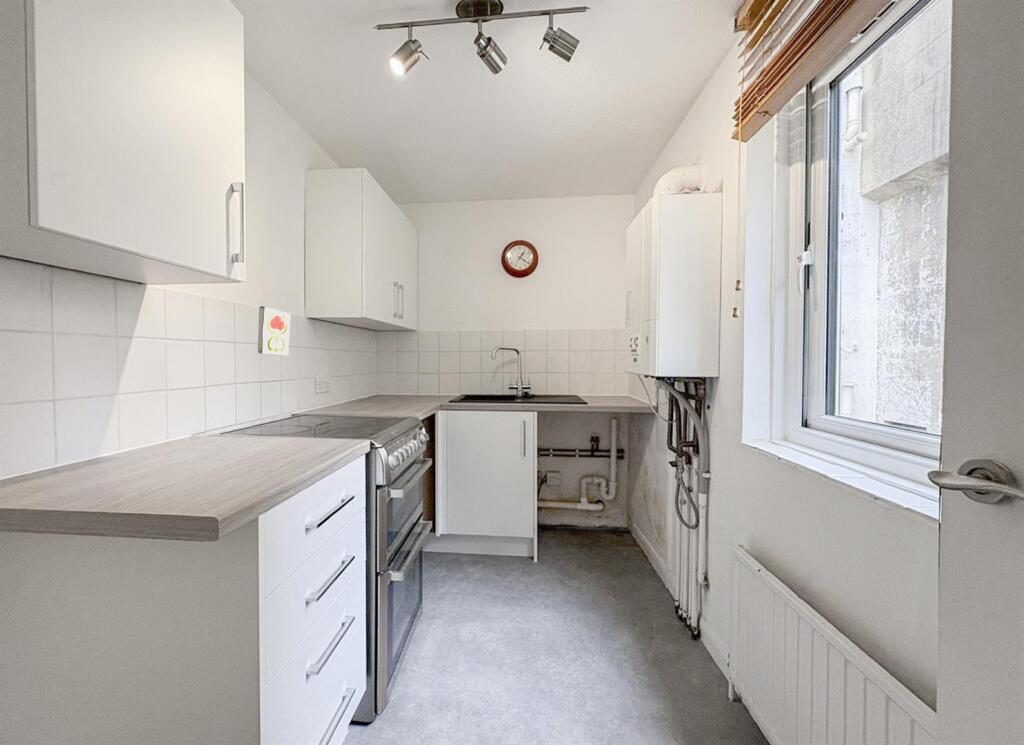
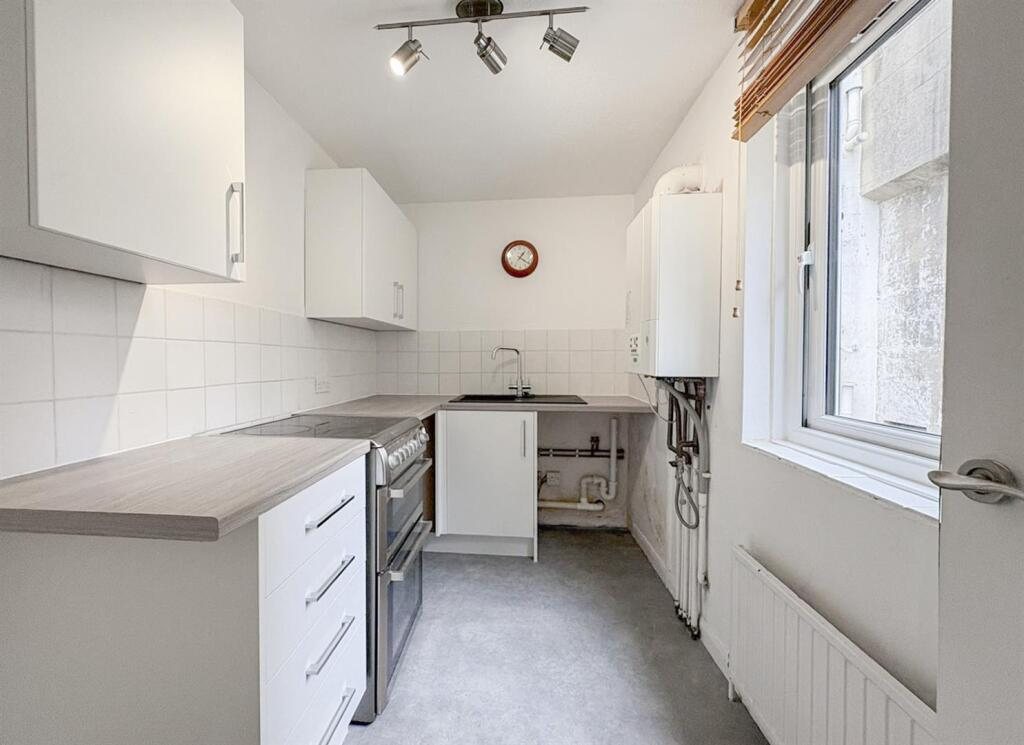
- decorative tile [257,305,291,357]
